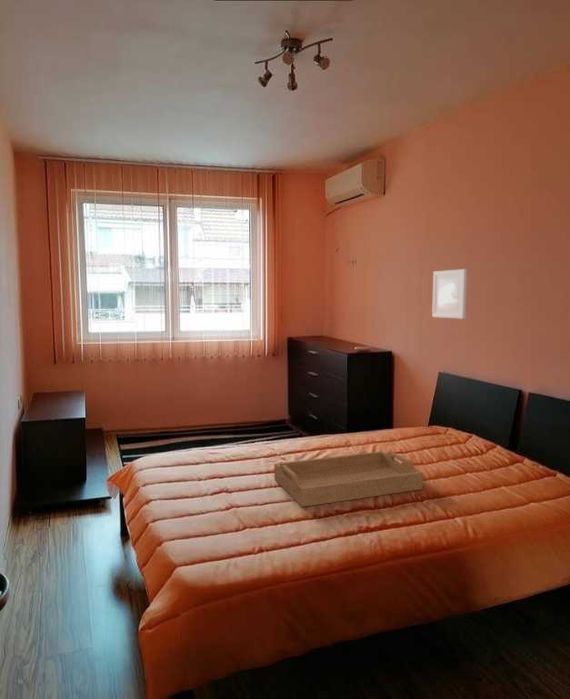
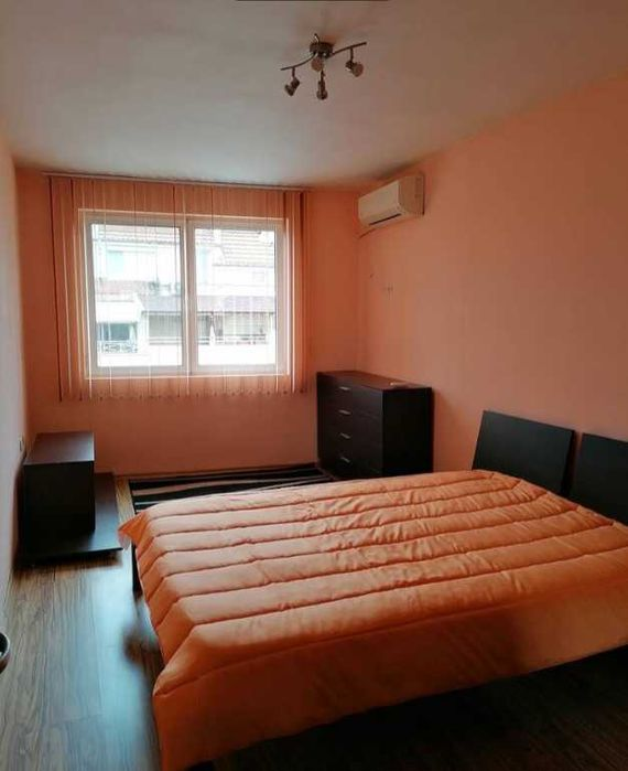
- serving tray [273,450,424,508]
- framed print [431,268,468,320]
